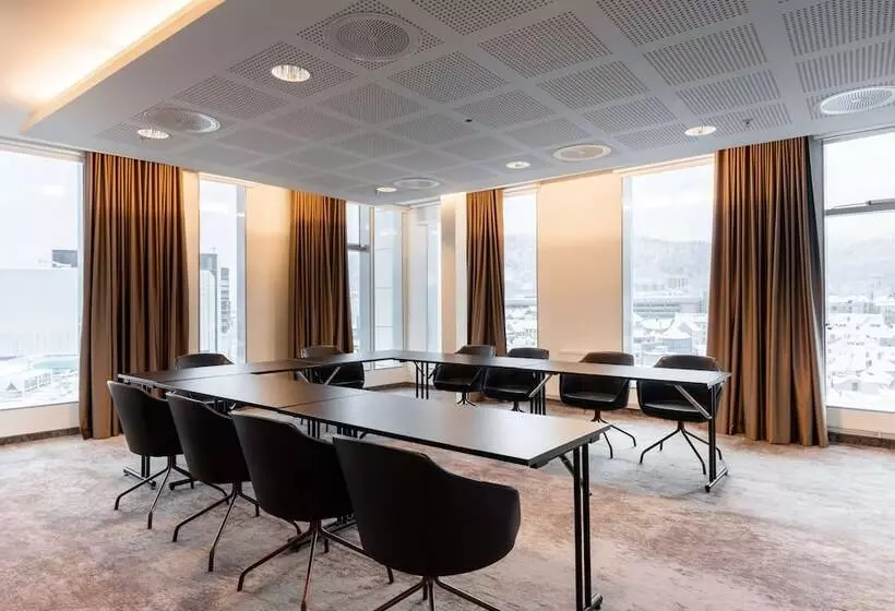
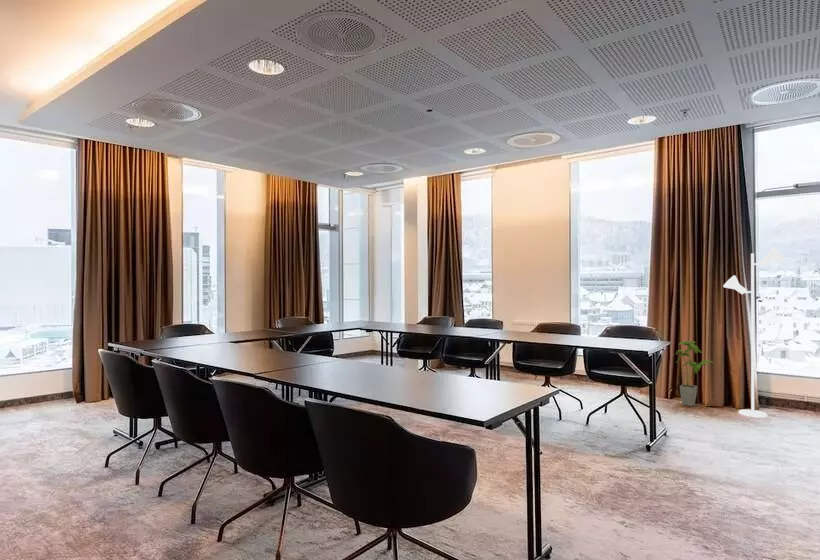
+ house plant [675,340,716,407]
+ floor lamp [722,246,785,419]
